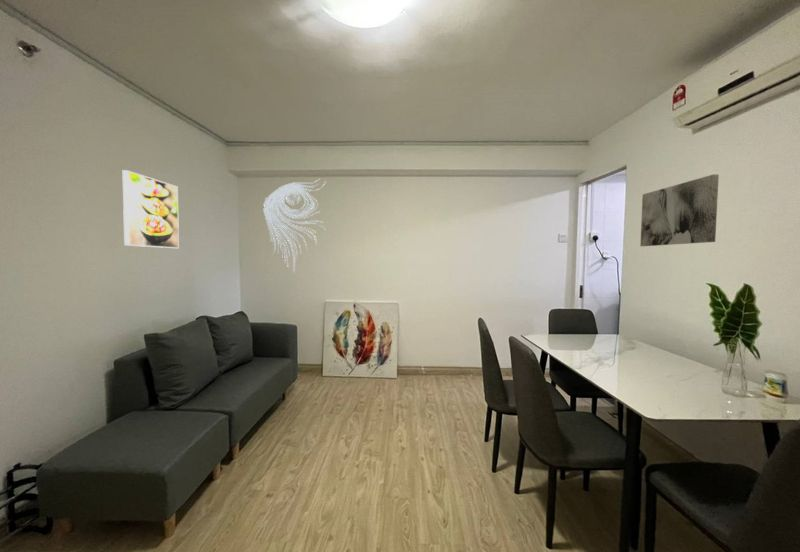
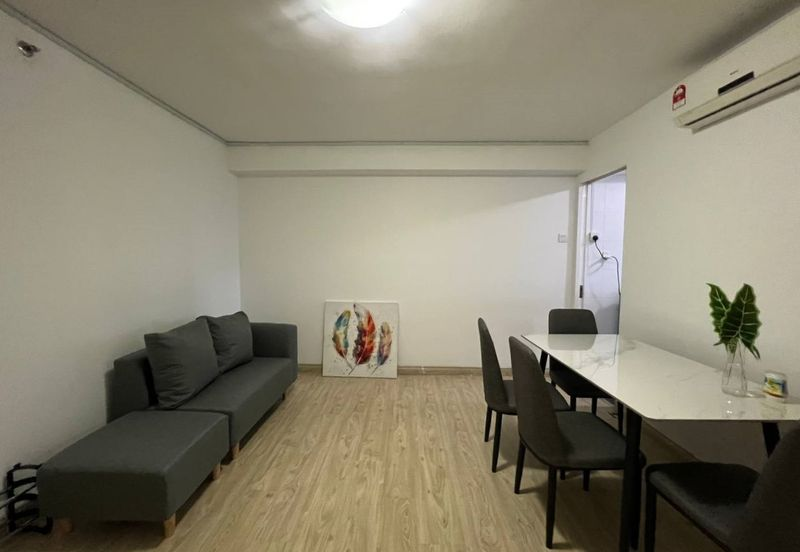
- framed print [122,169,180,249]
- wall art [639,174,720,247]
- wall sculpture [263,178,327,274]
